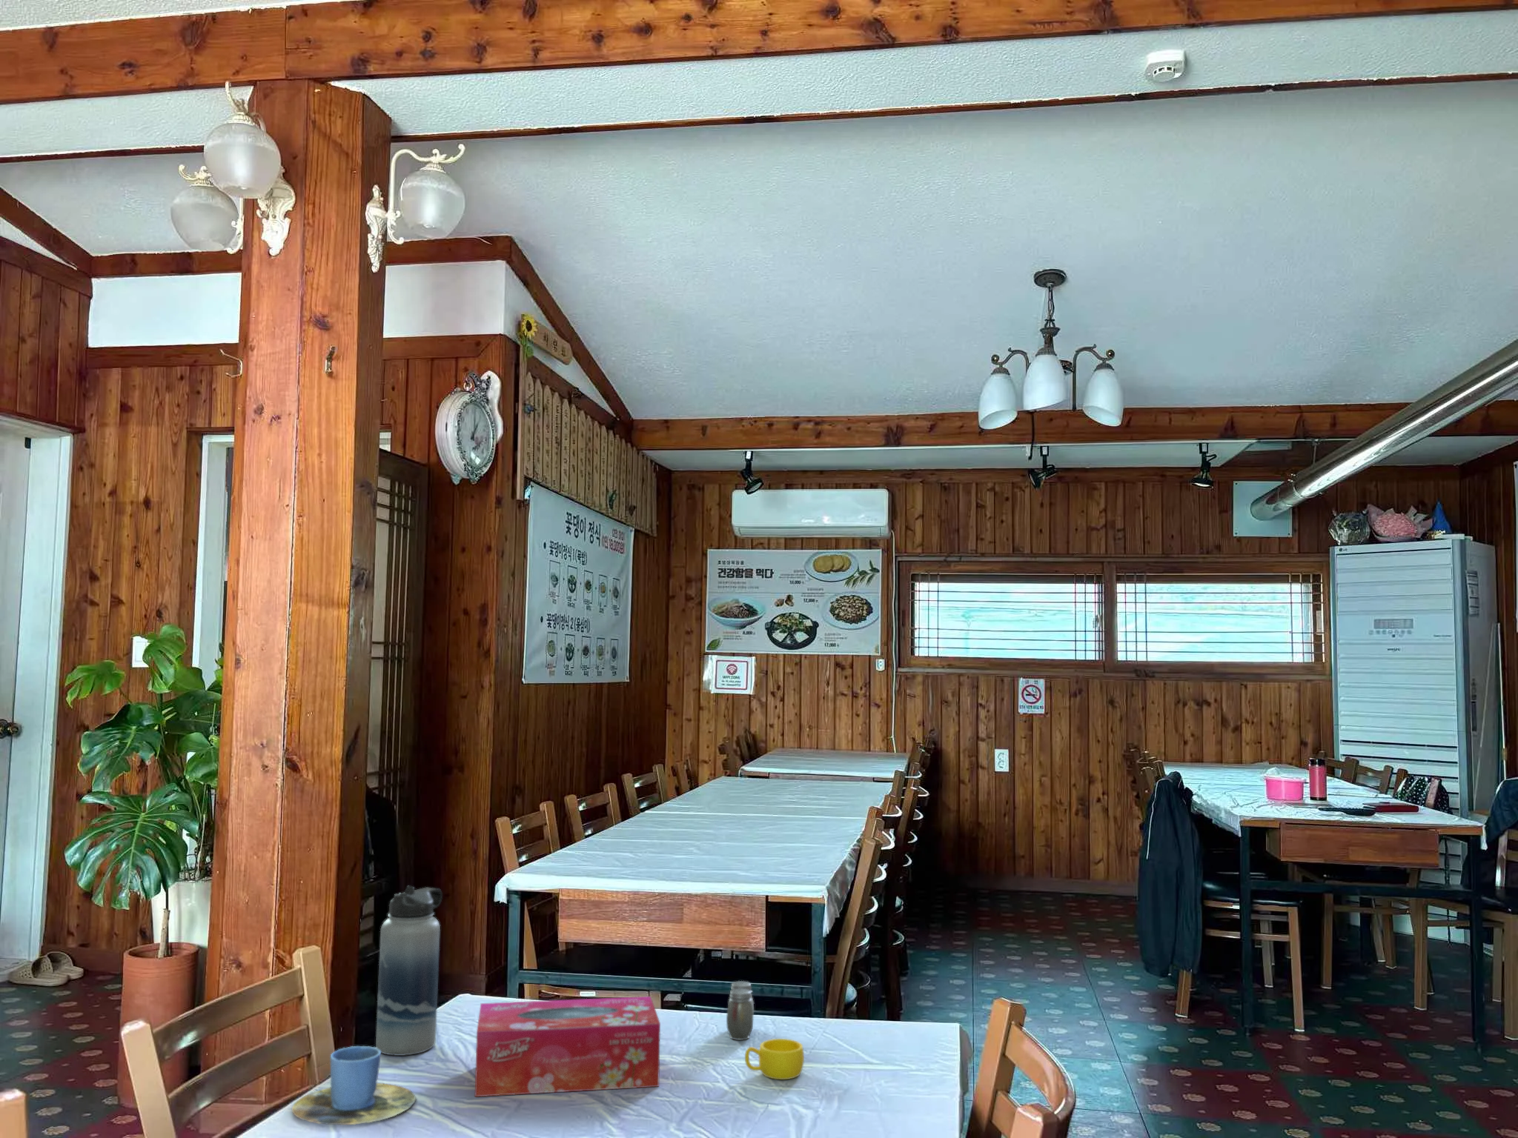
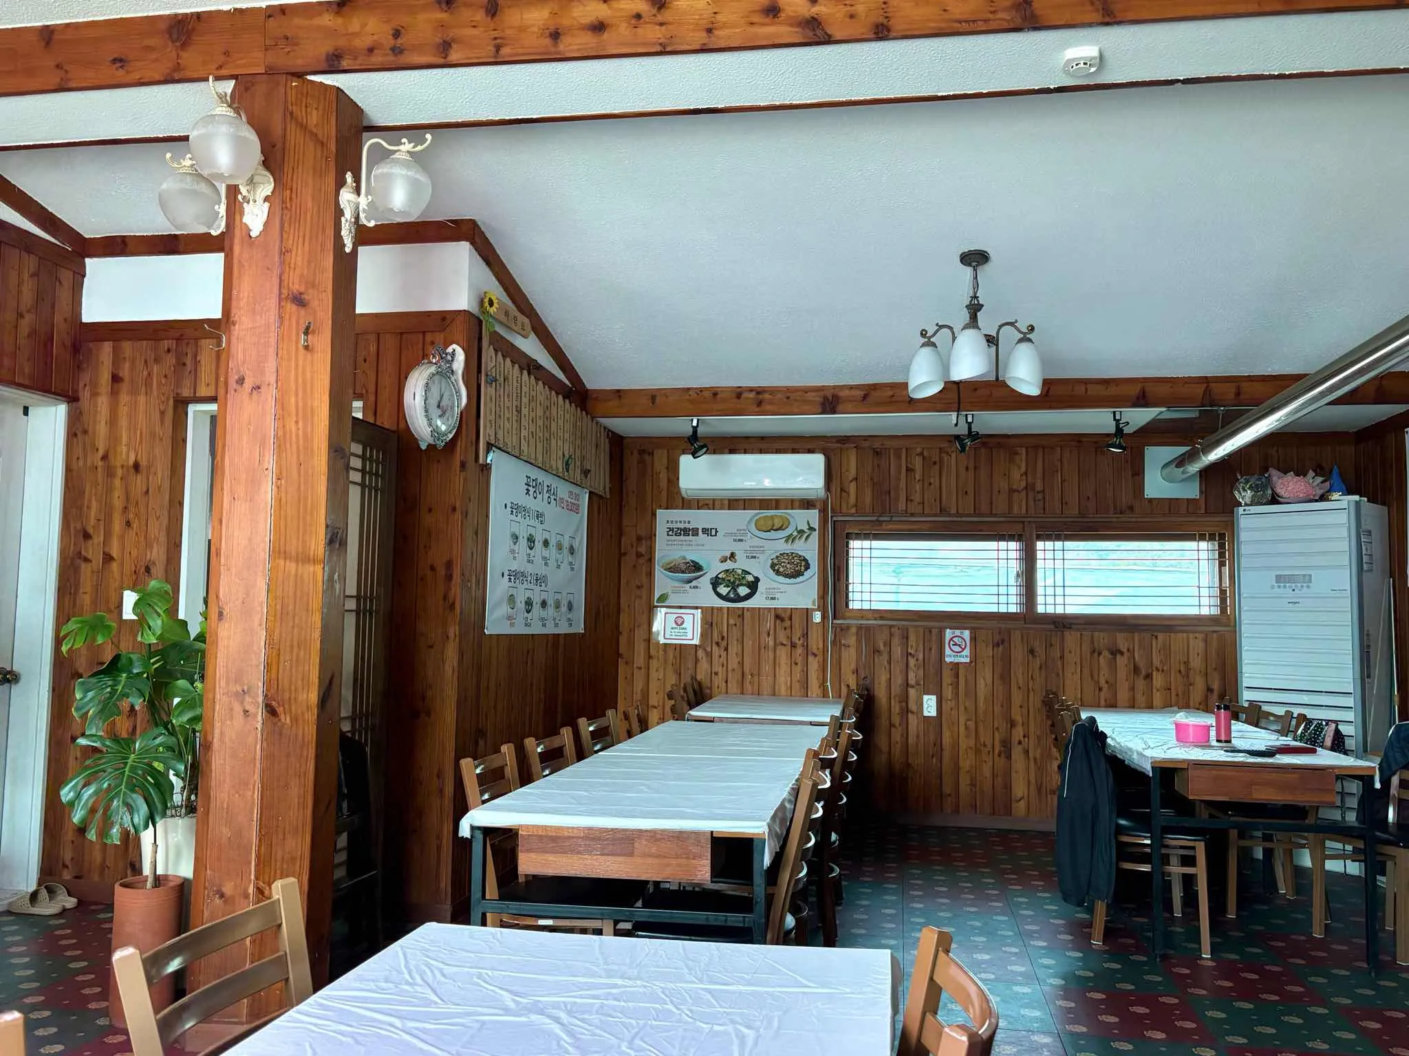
- salt and pepper shaker [726,980,754,1041]
- cup [745,1038,804,1081]
- tissue box [473,996,661,1097]
- cup [292,1046,417,1125]
- water bottle [375,886,443,1057]
